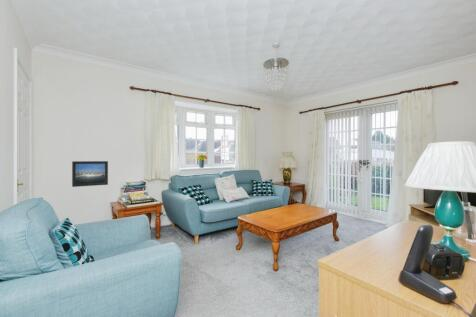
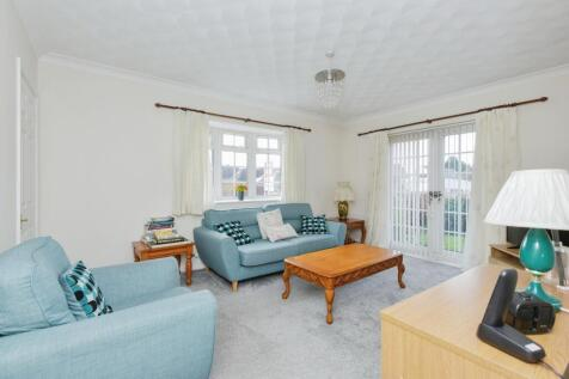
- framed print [71,160,109,188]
